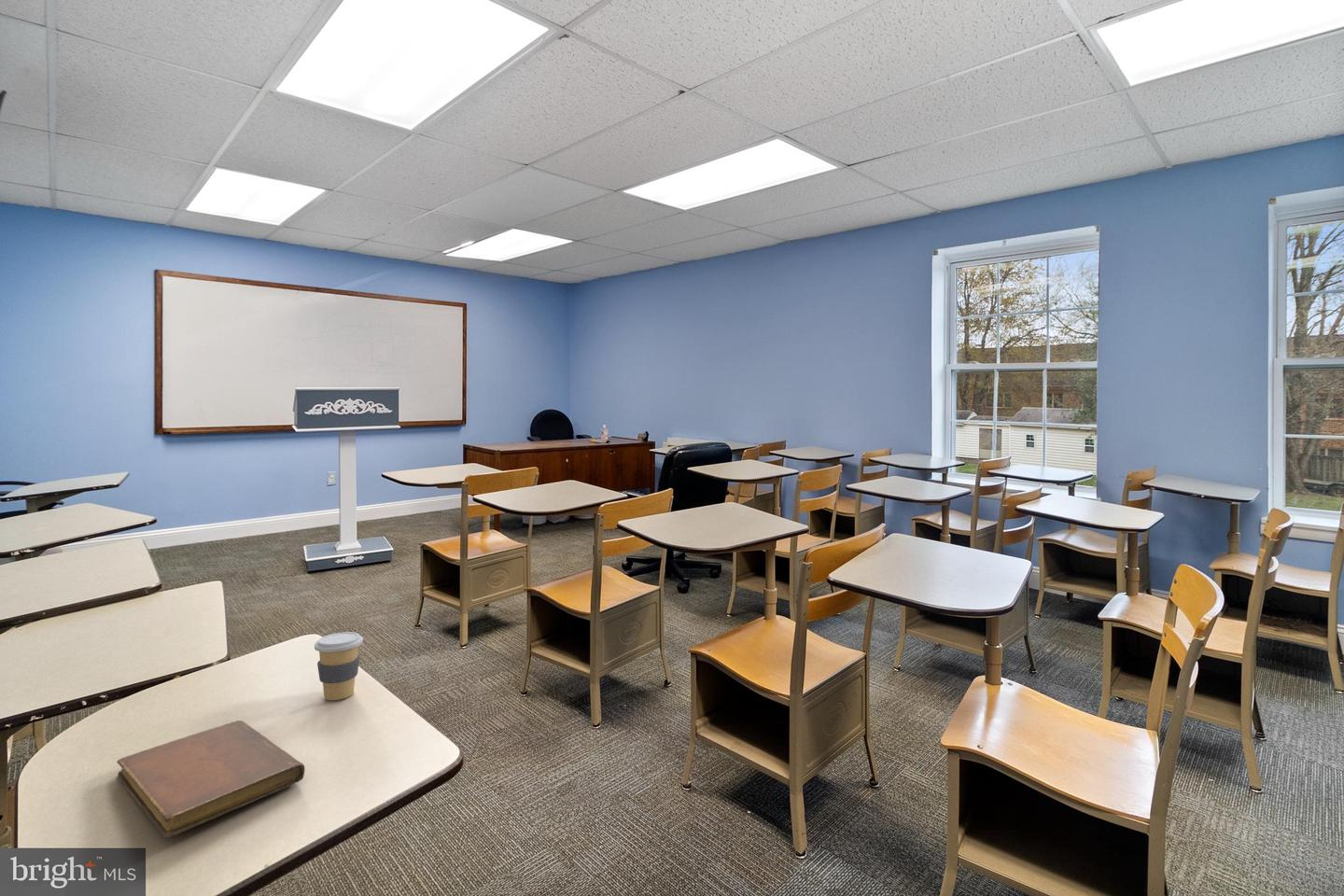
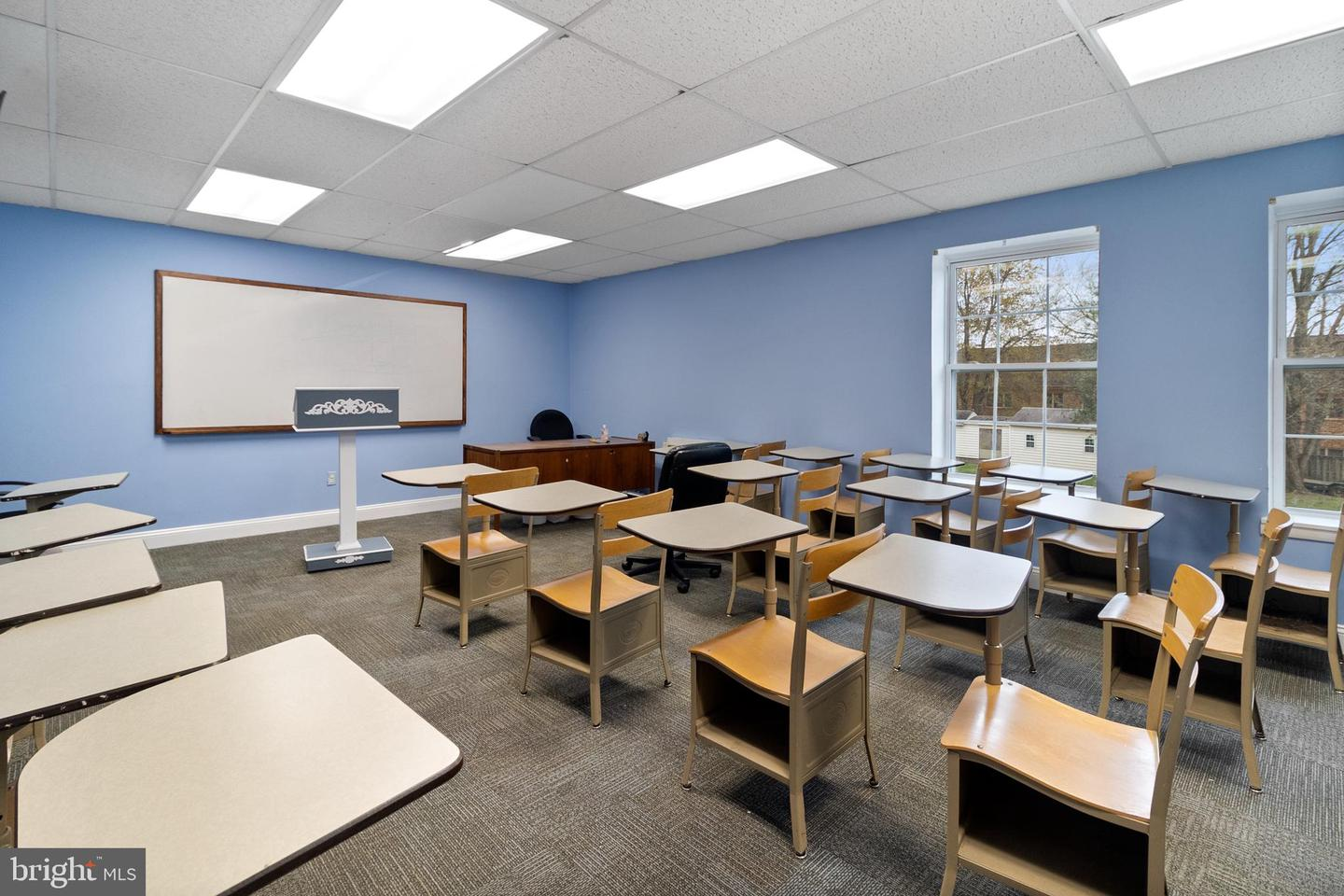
- coffee cup [314,631,364,701]
- notebook [116,720,306,838]
